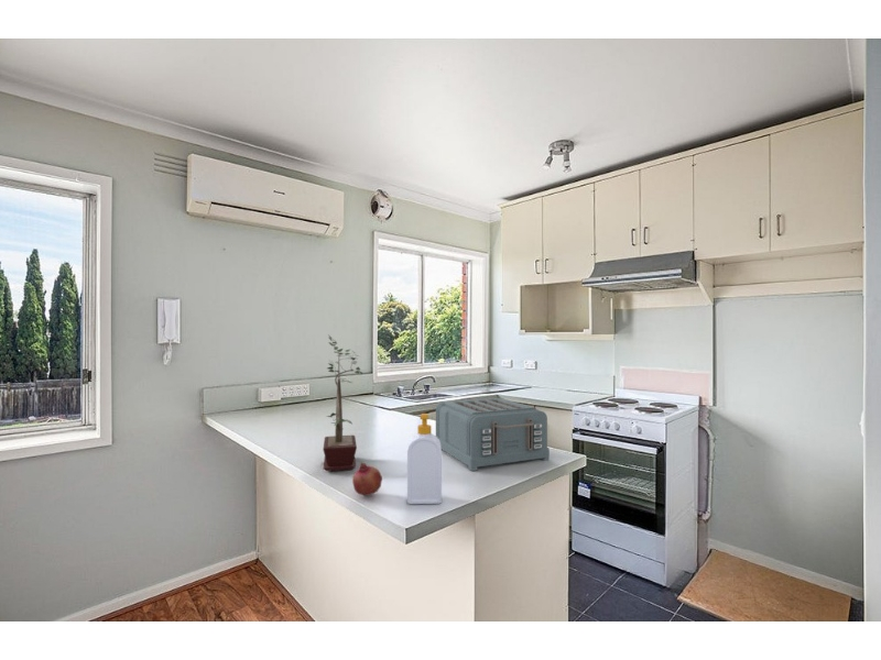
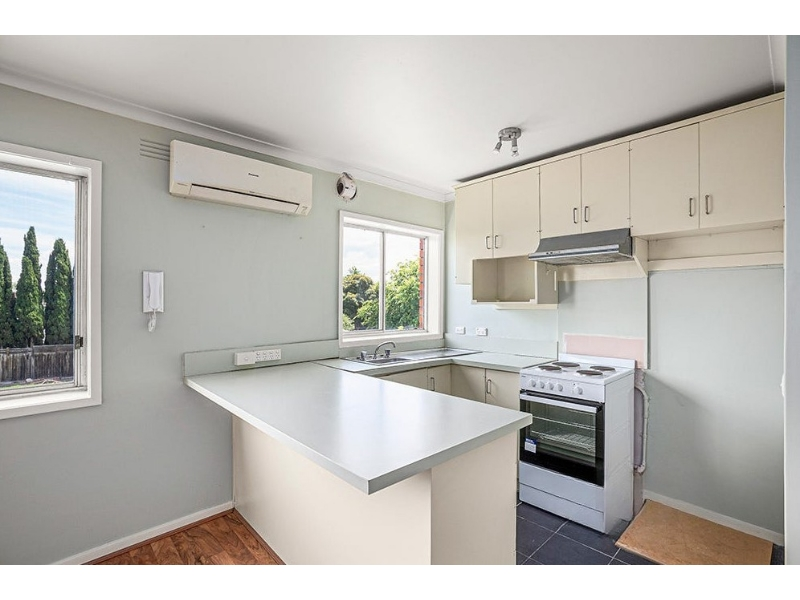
- potted plant [322,333,363,472]
- fruit [351,462,383,496]
- soap bottle [406,413,443,505]
- toaster [435,397,551,472]
